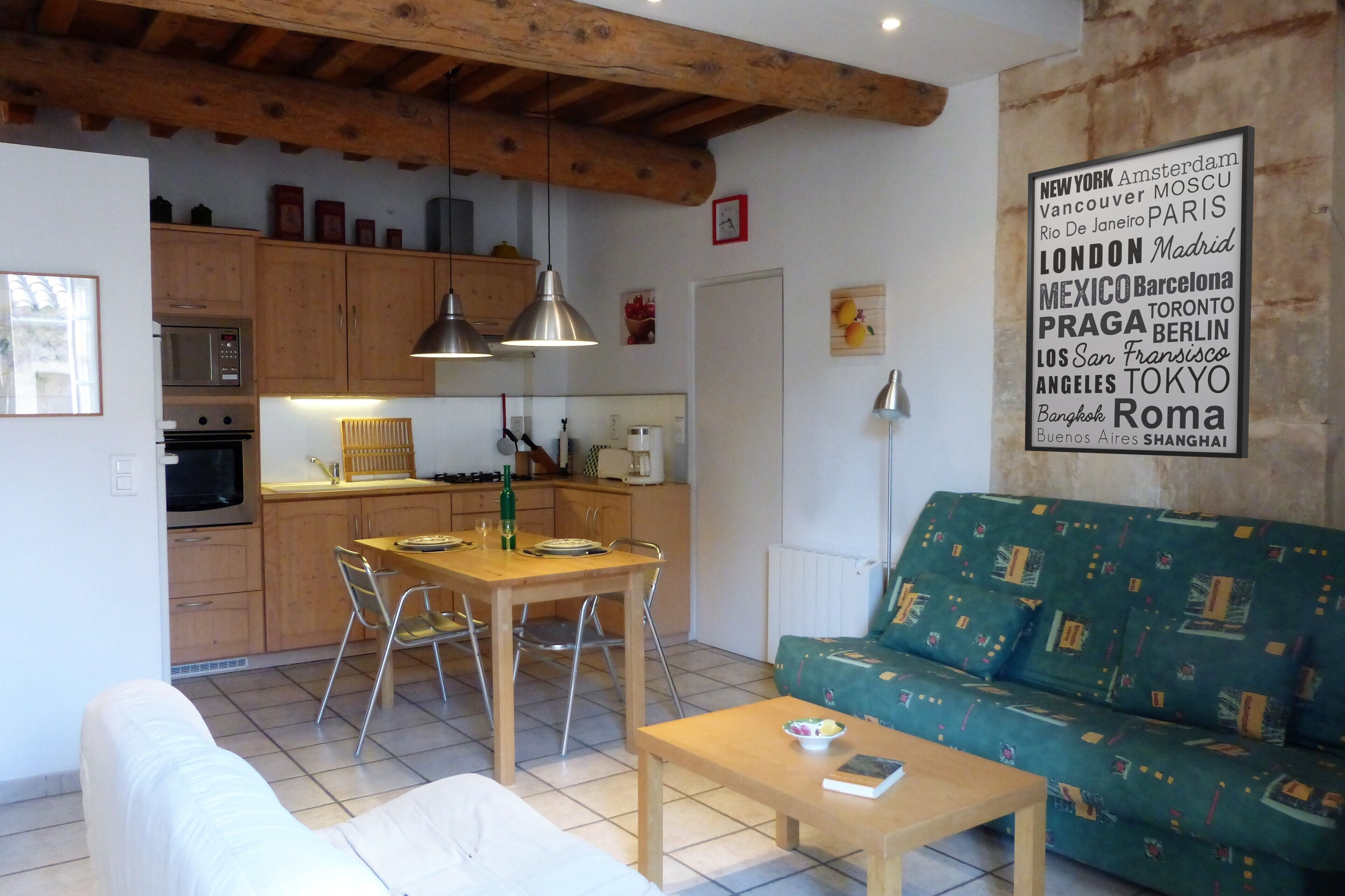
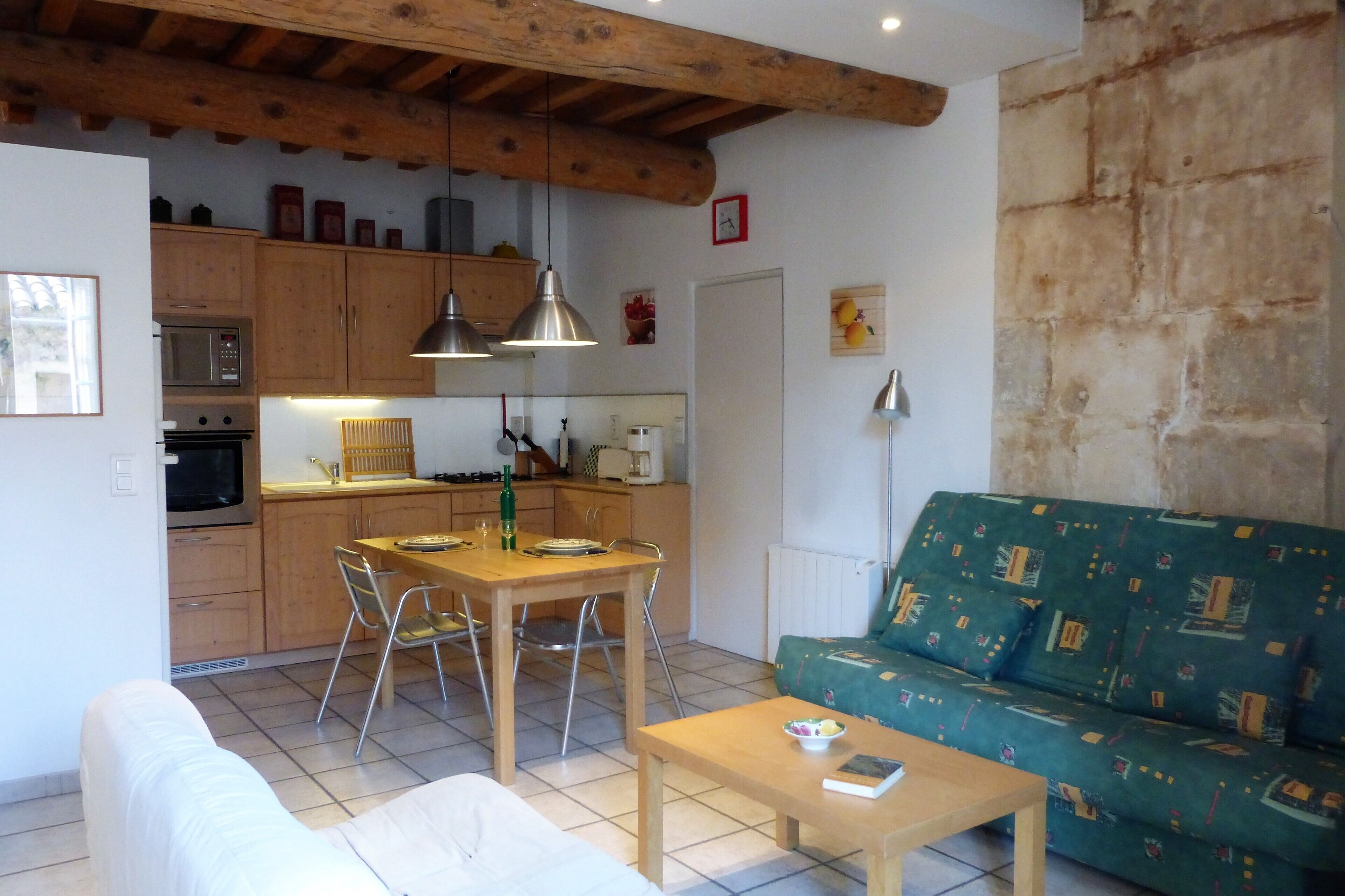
- wall art [1025,125,1255,459]
